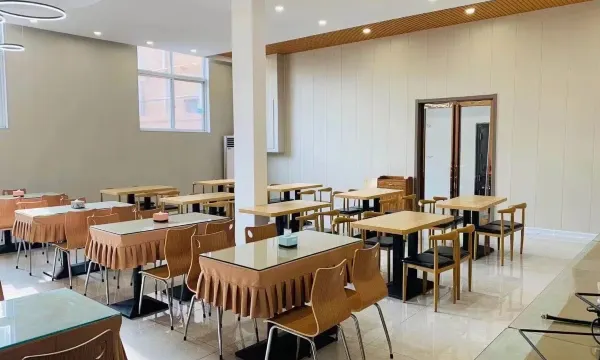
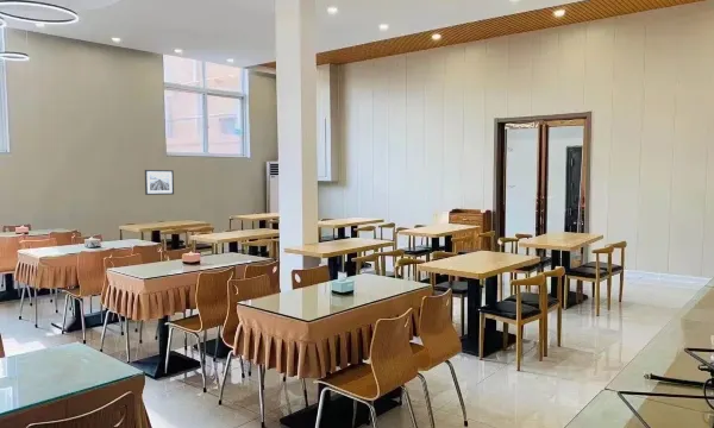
+ wall art [144,169,175,196]
